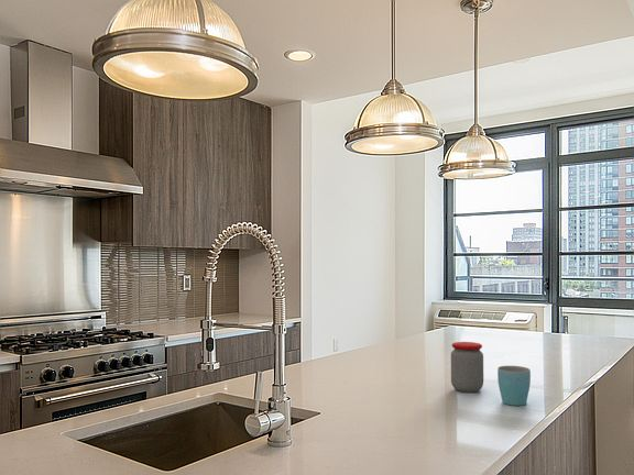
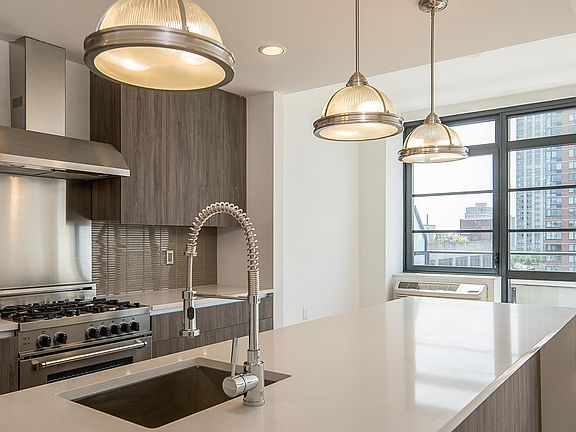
- mug [496,365,532,407]
- jar [450,341,484,394]
